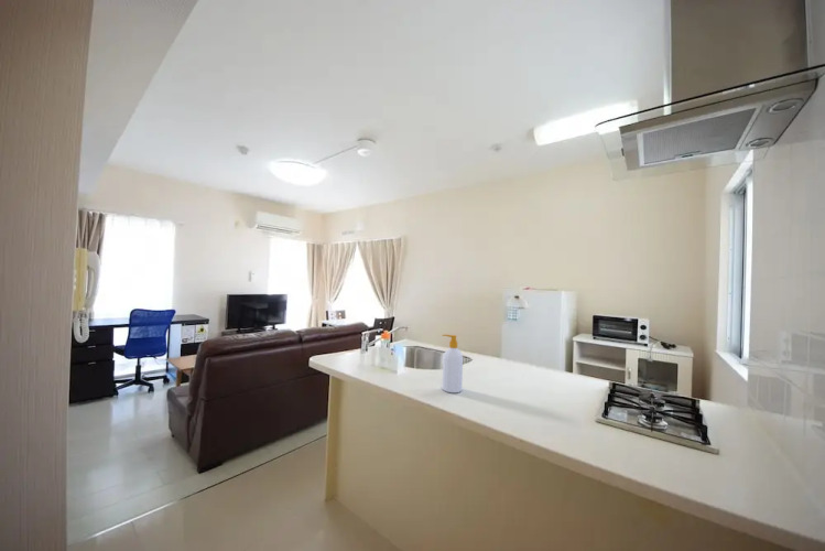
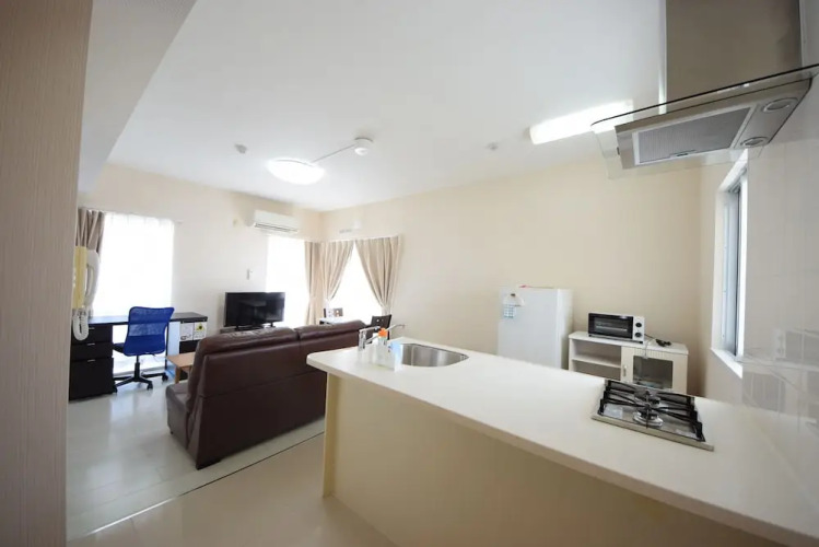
- soap bottle [442,334,464,393]
